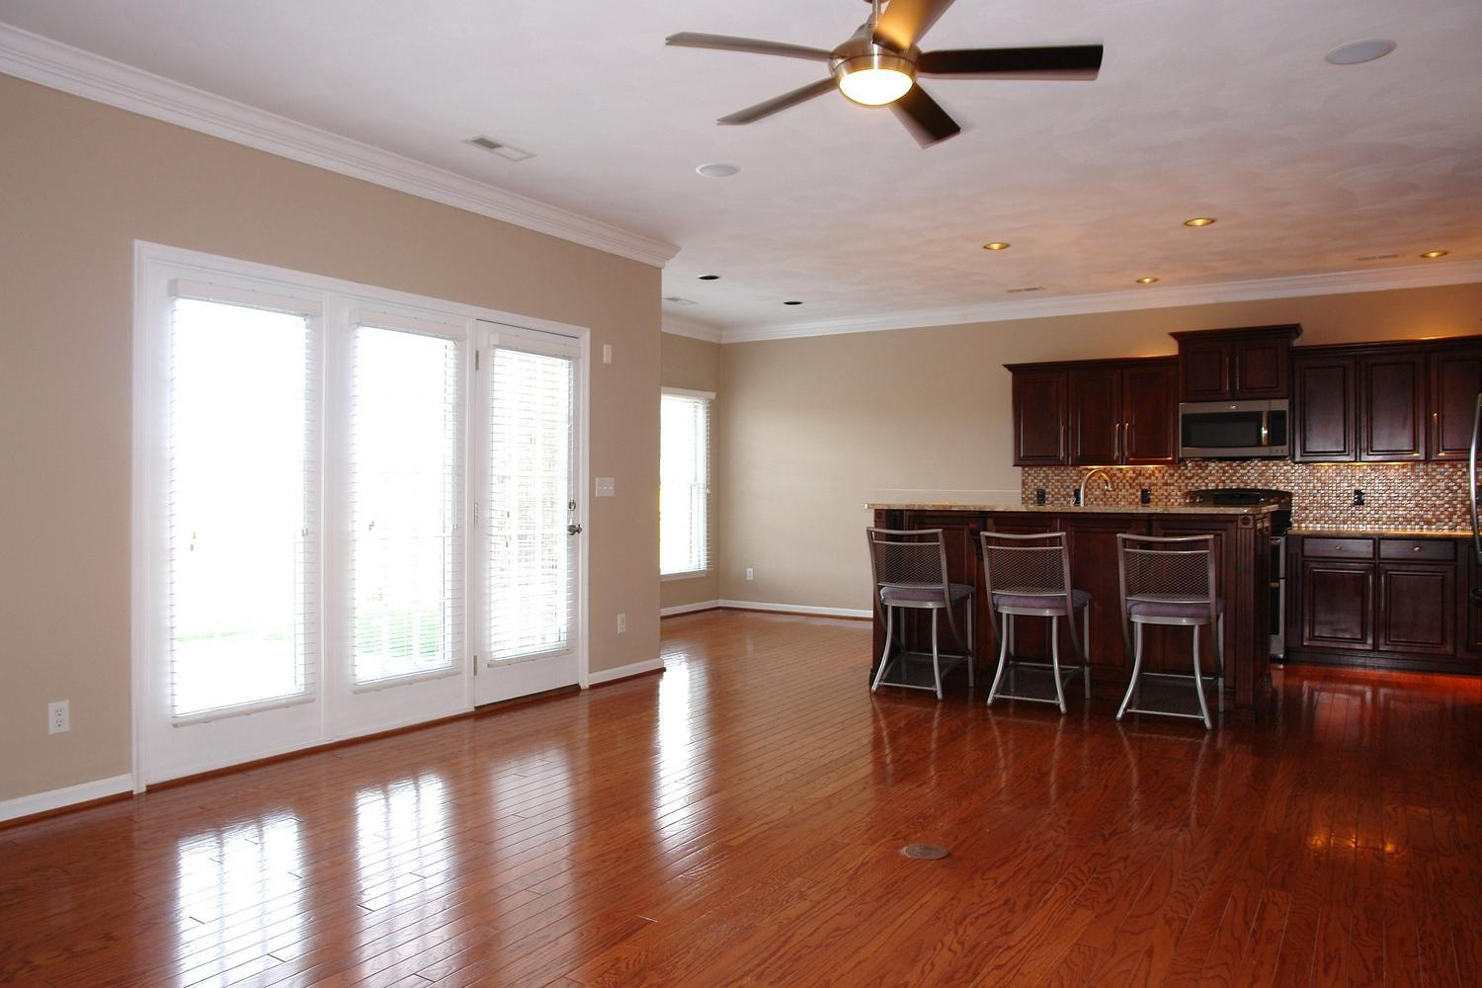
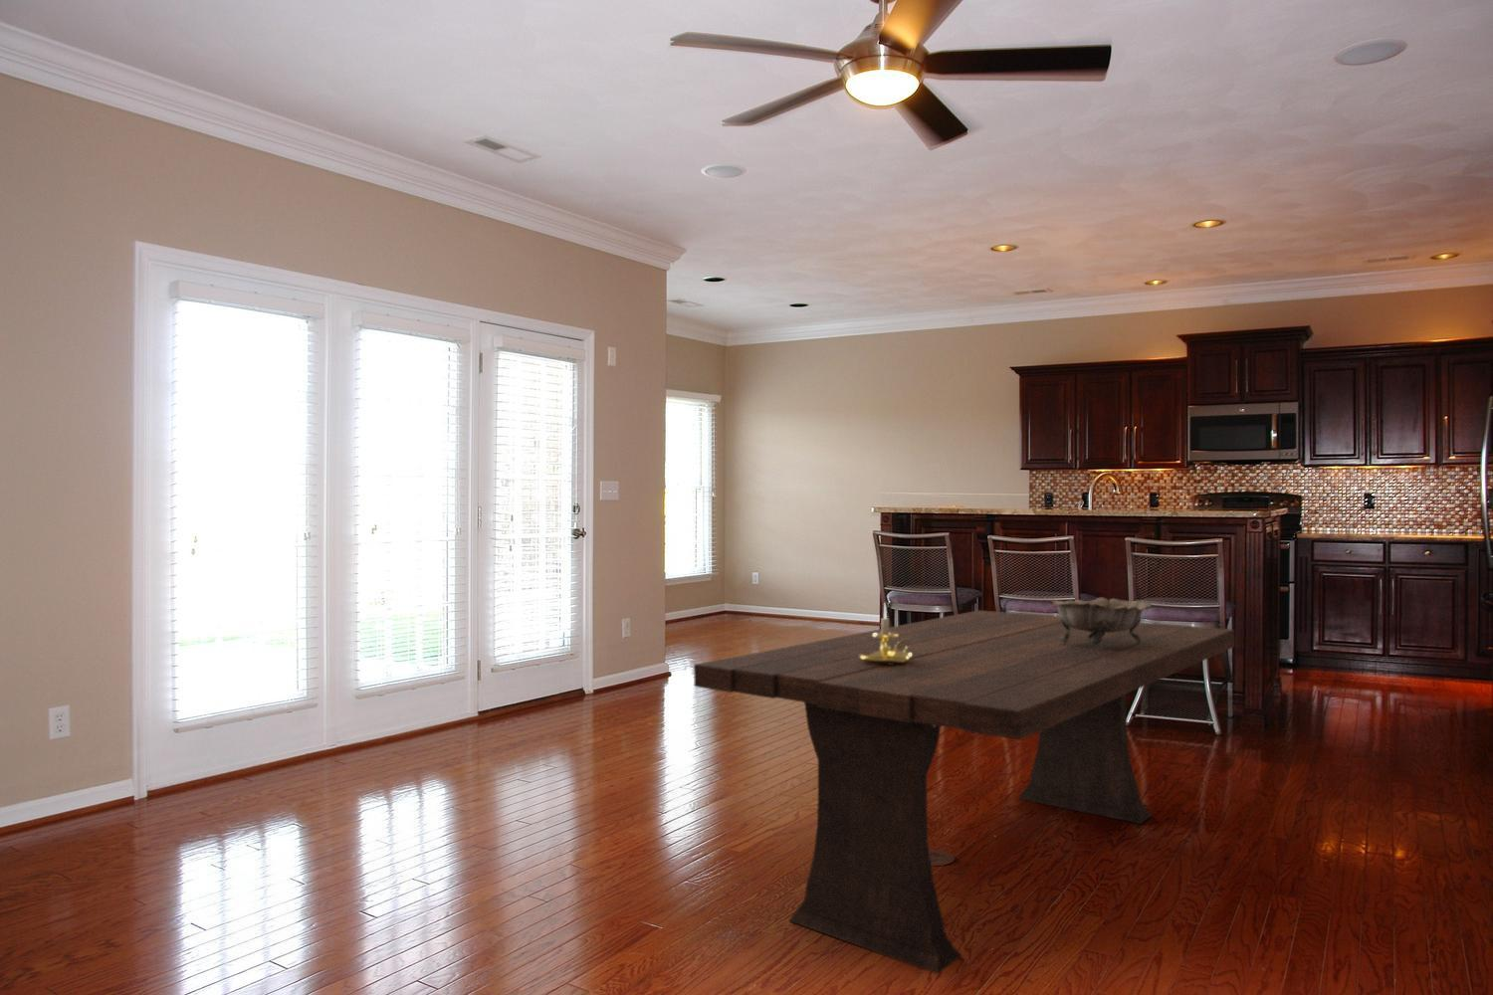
+ decorative bowl [1048,597,1153,645]
+ dining table [693,610,1235,974]
+ candle holder [859,602,912,665]
